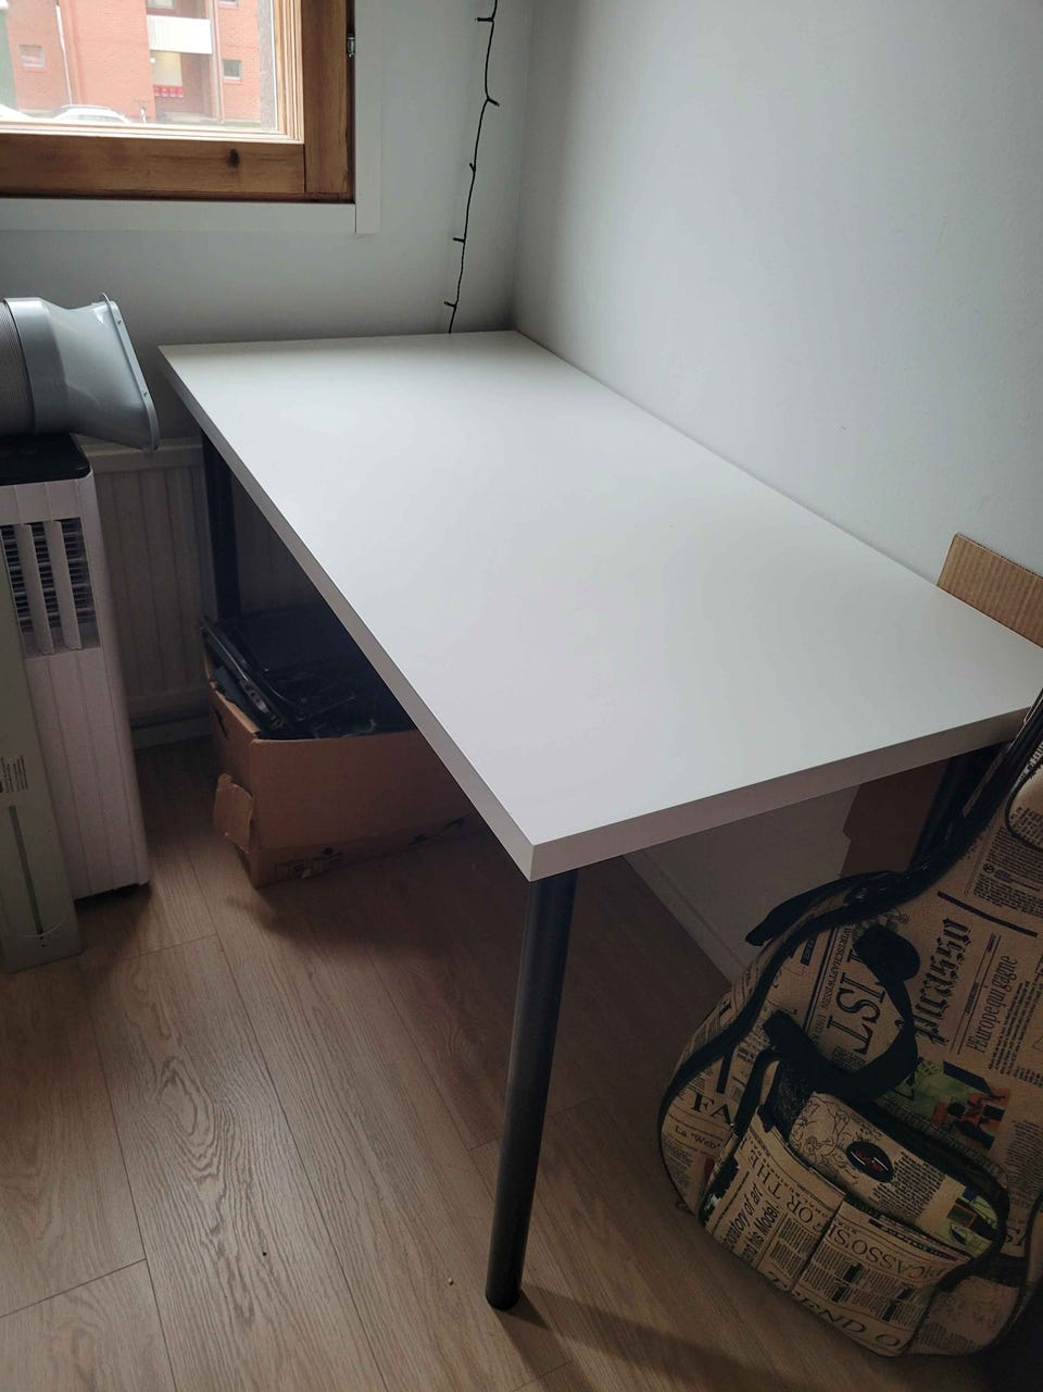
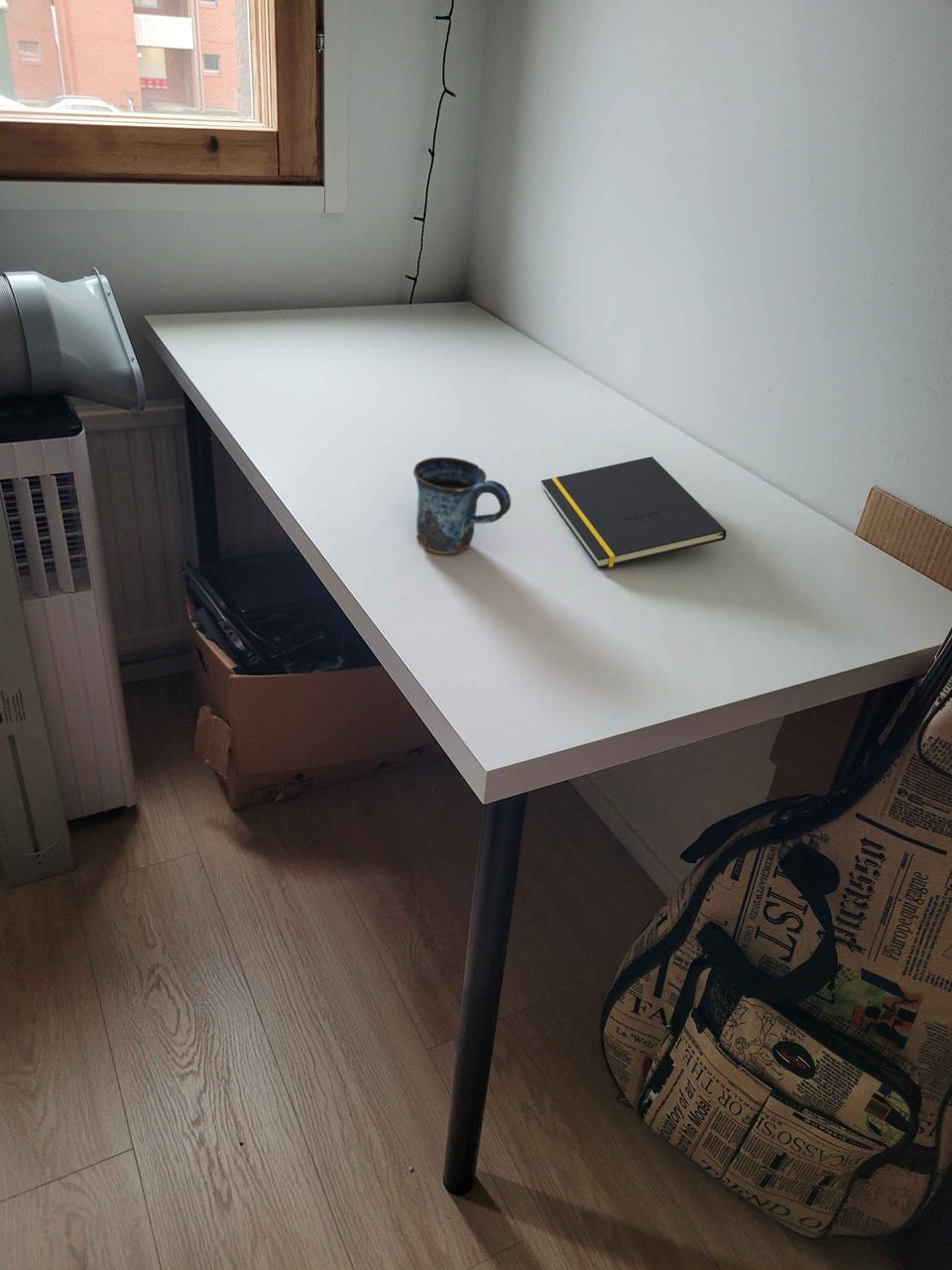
+ notepad [540,455,727,570]
+ mug [413,456,512,555]
